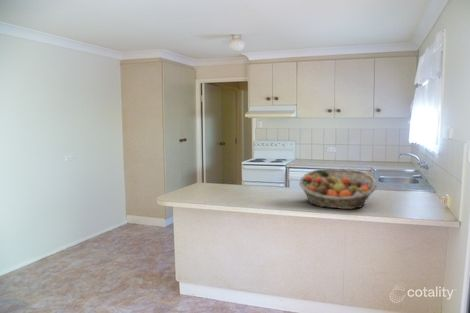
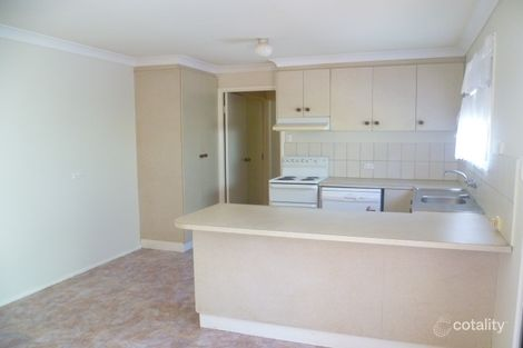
- fruit basket [298,168,378,210]
